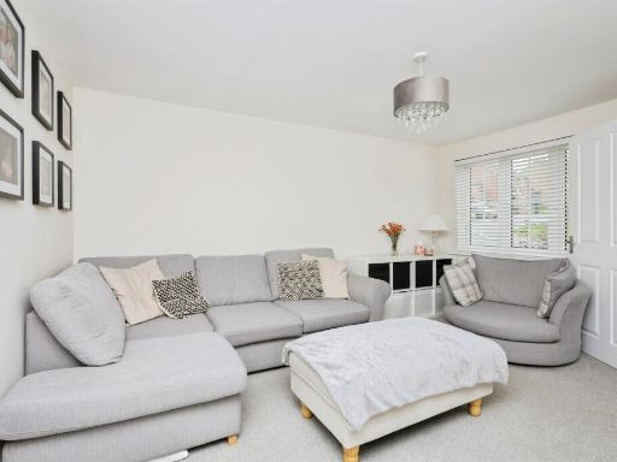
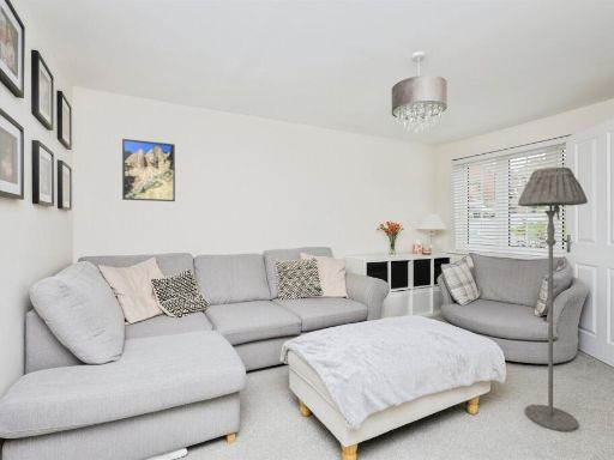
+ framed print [121,138,176,202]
+ floor lamp [517,167,589,432]
